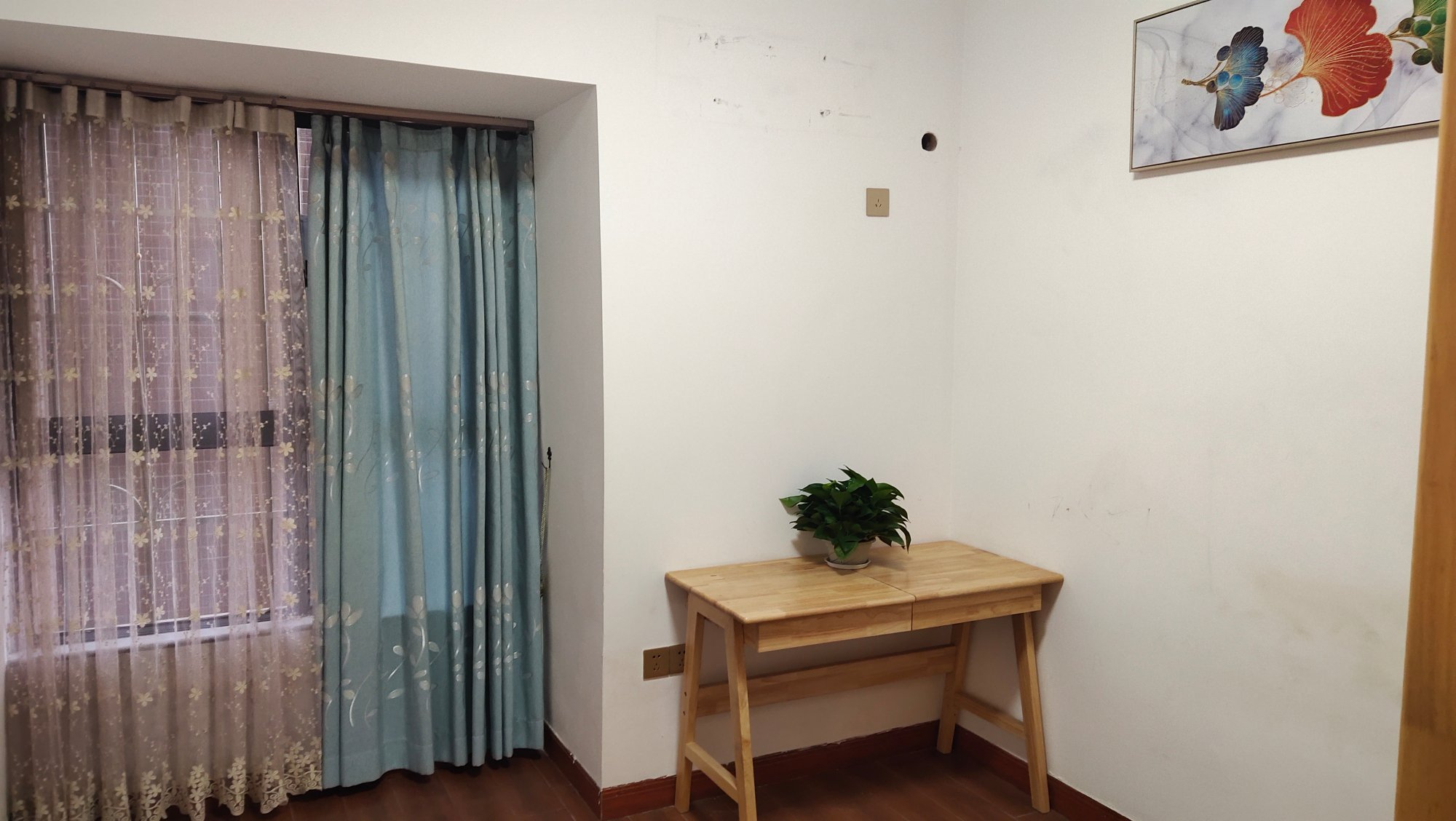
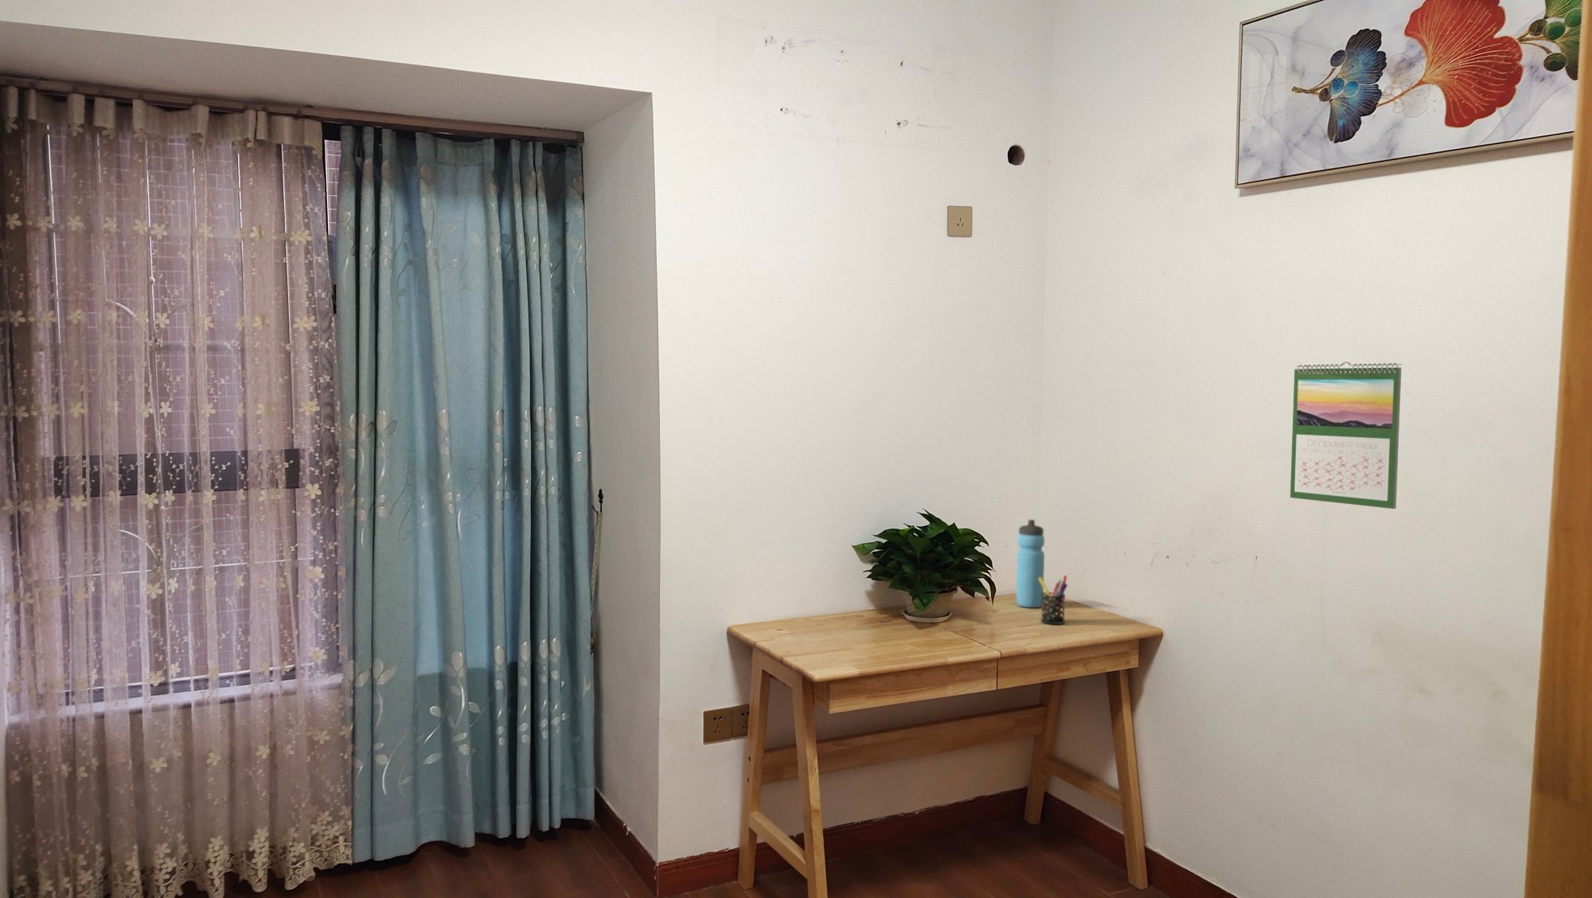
+ calendar [1289,361,1403,510]
+ water bottle [1016,520,1045,608]
+ pen holder [1039,574,1068,625]
